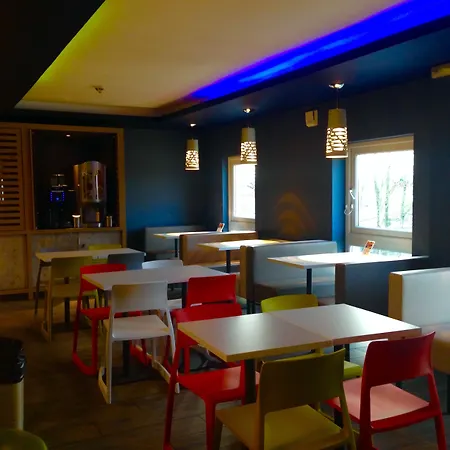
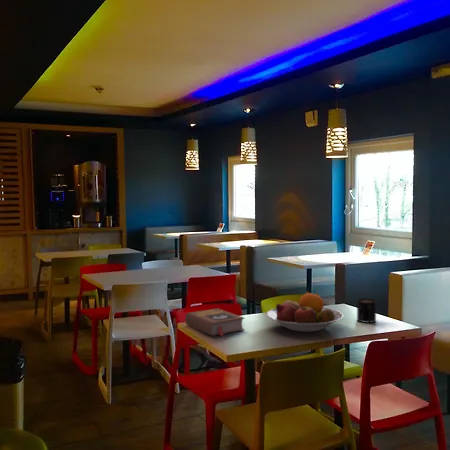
+ book [184,307,246,337]
+ fruit bowl [266,290,344,333]
+ mug [356,297,377,324]
